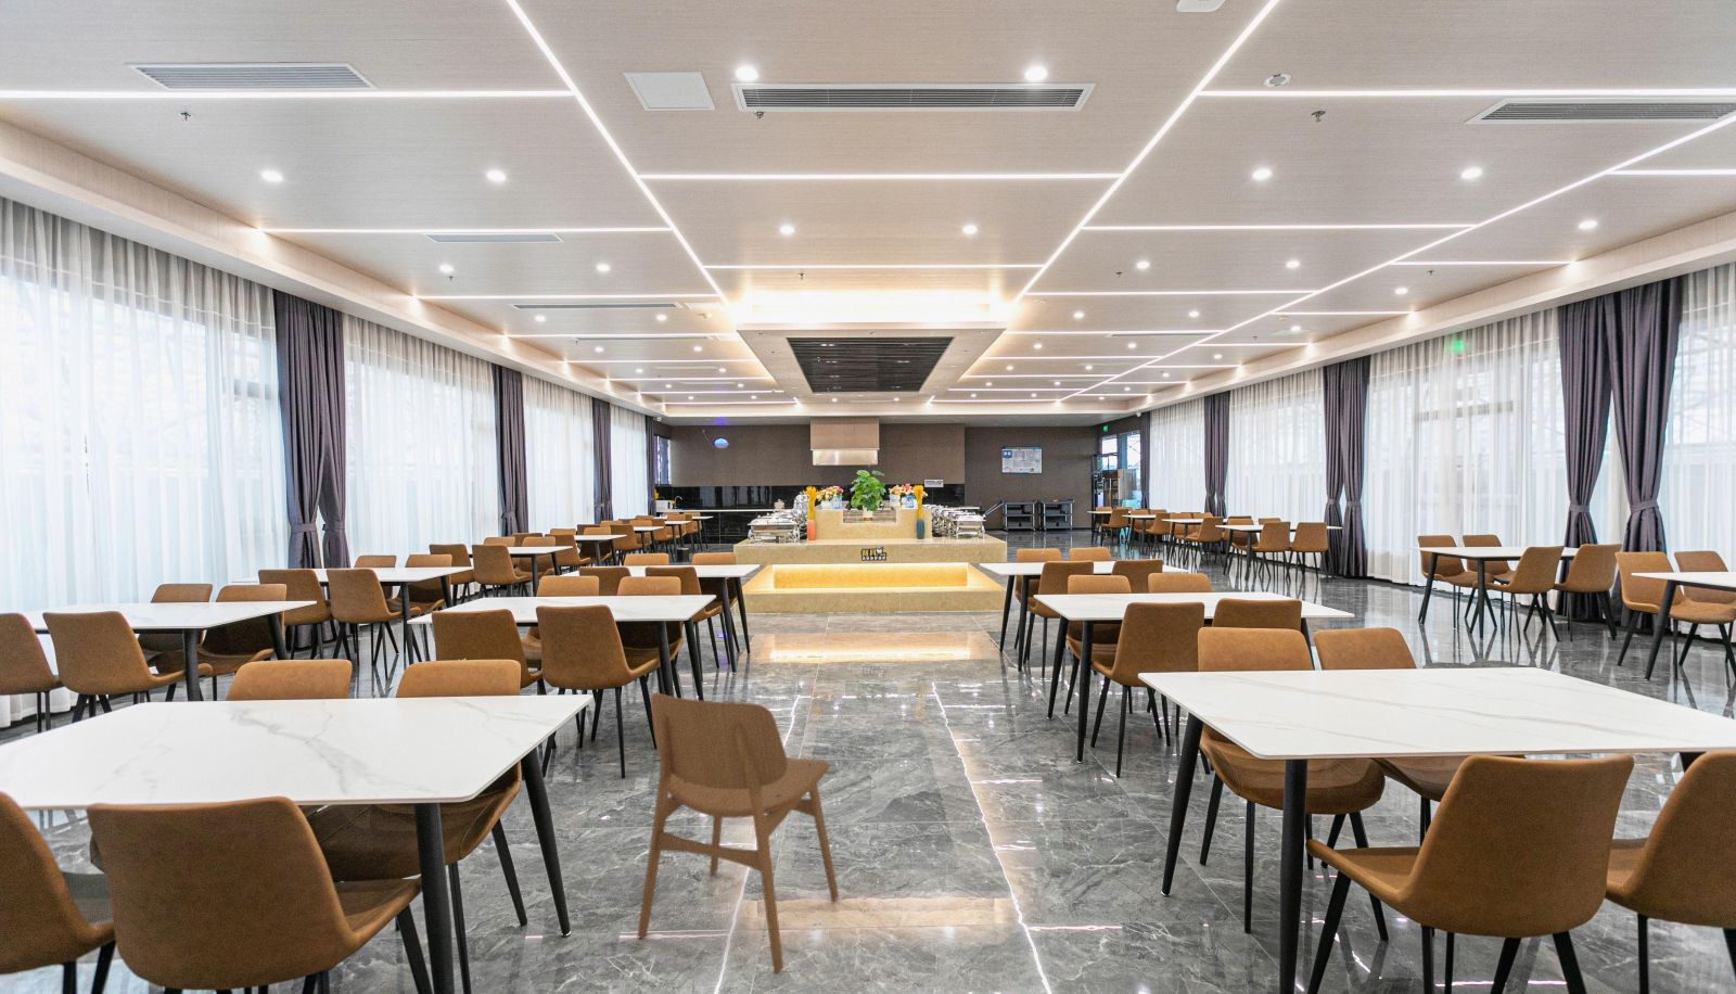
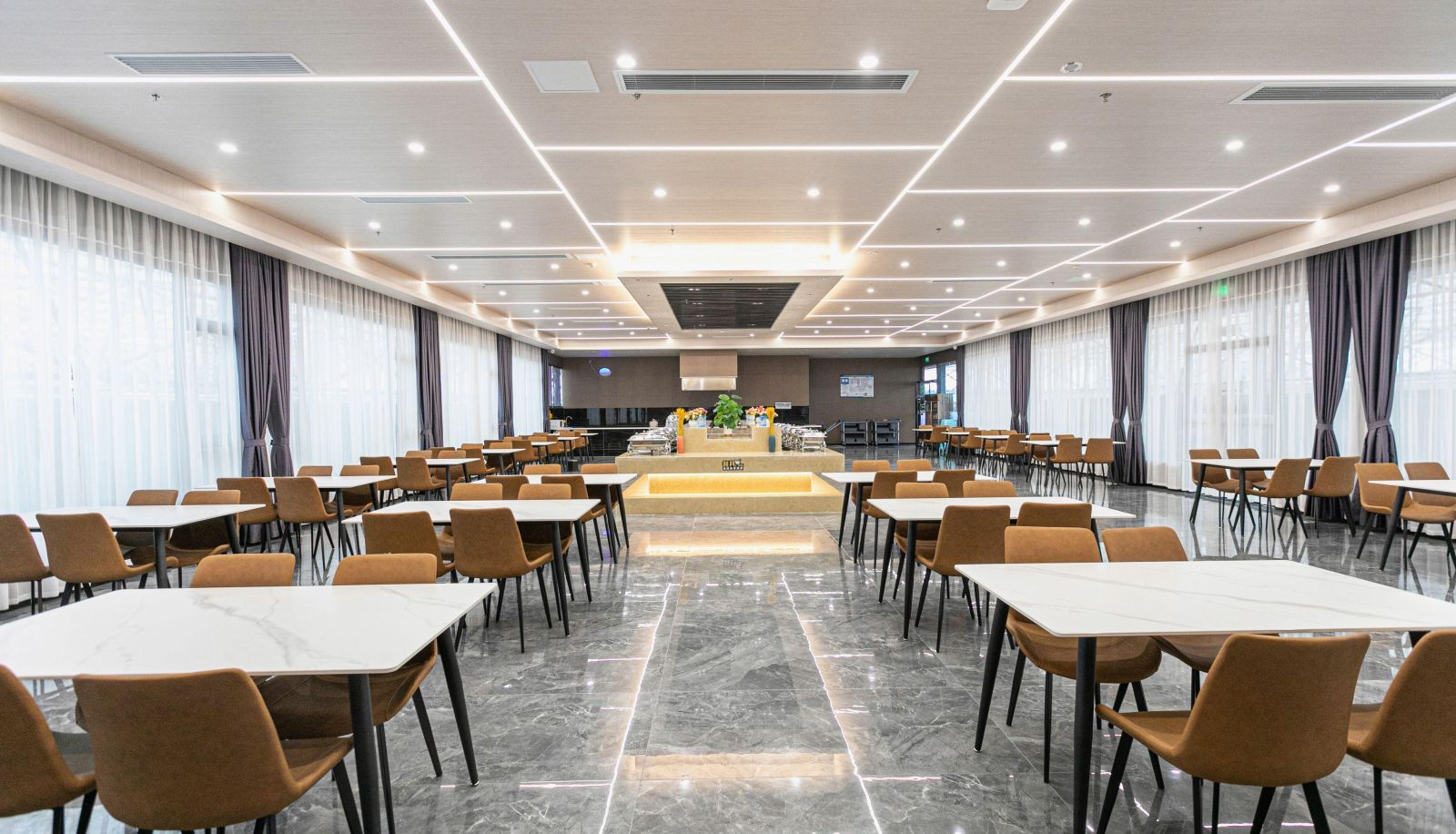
- dining chair [637,692,839,976]
